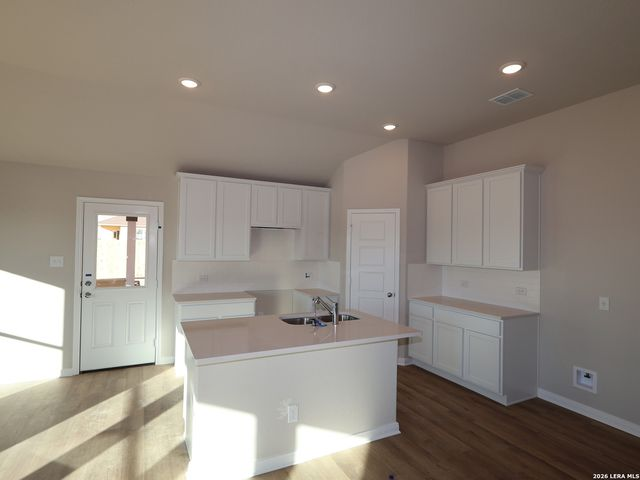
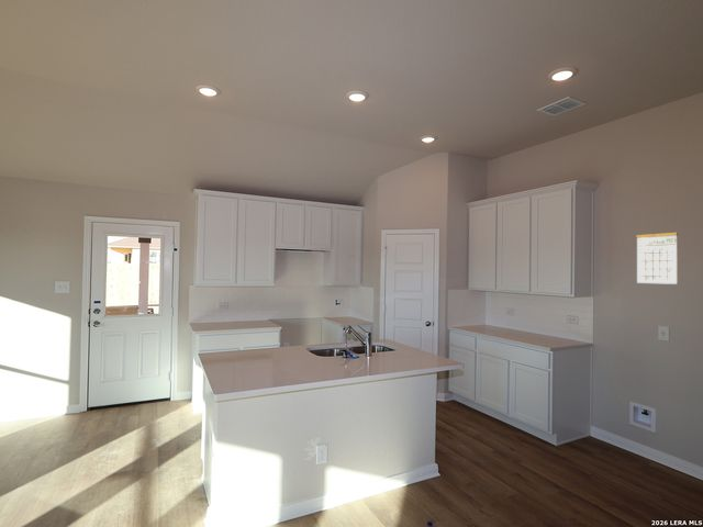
+ calendar [635,232,679,285]
